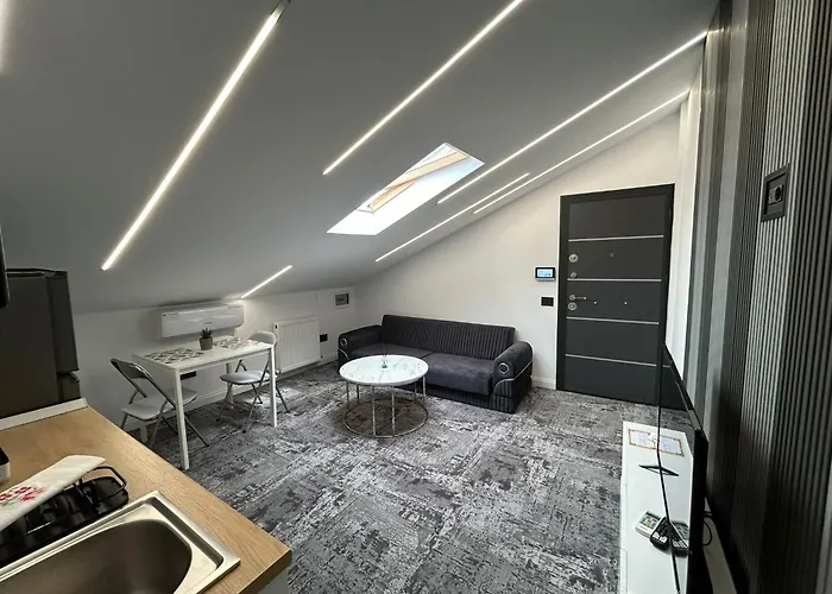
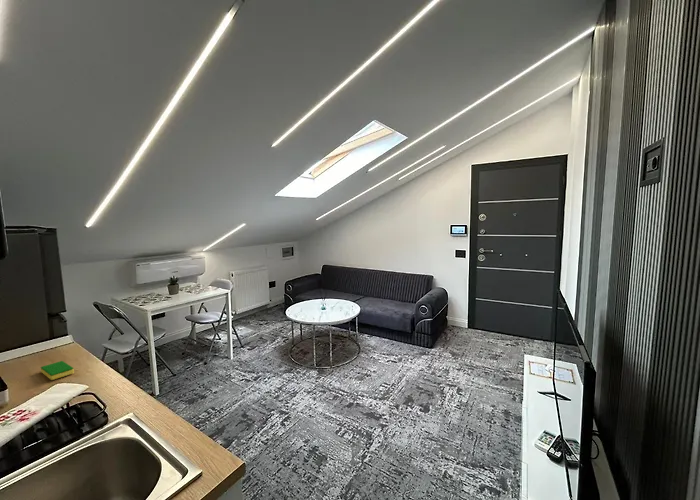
+ dish sponge [40,360,75,381]
